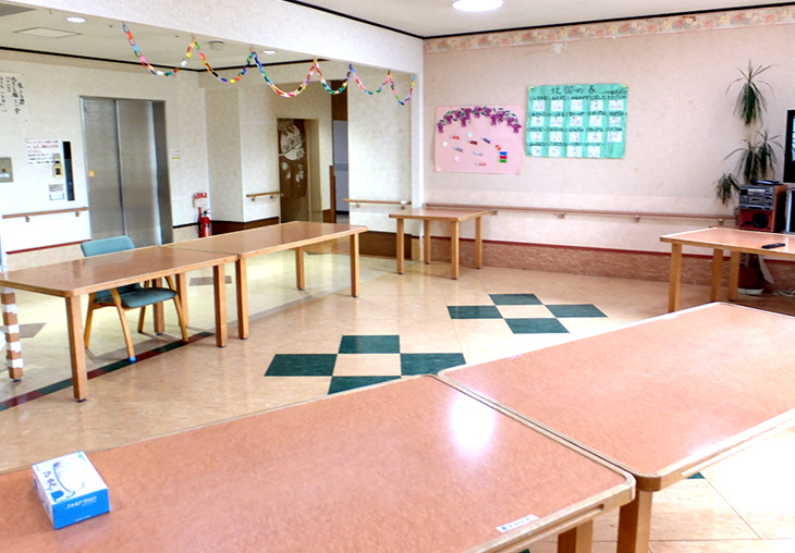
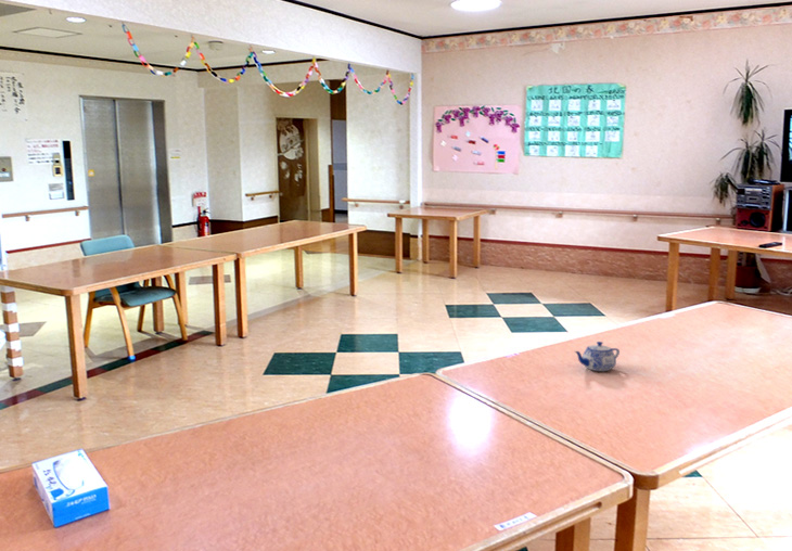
+ teapot [574,341,621,372]
